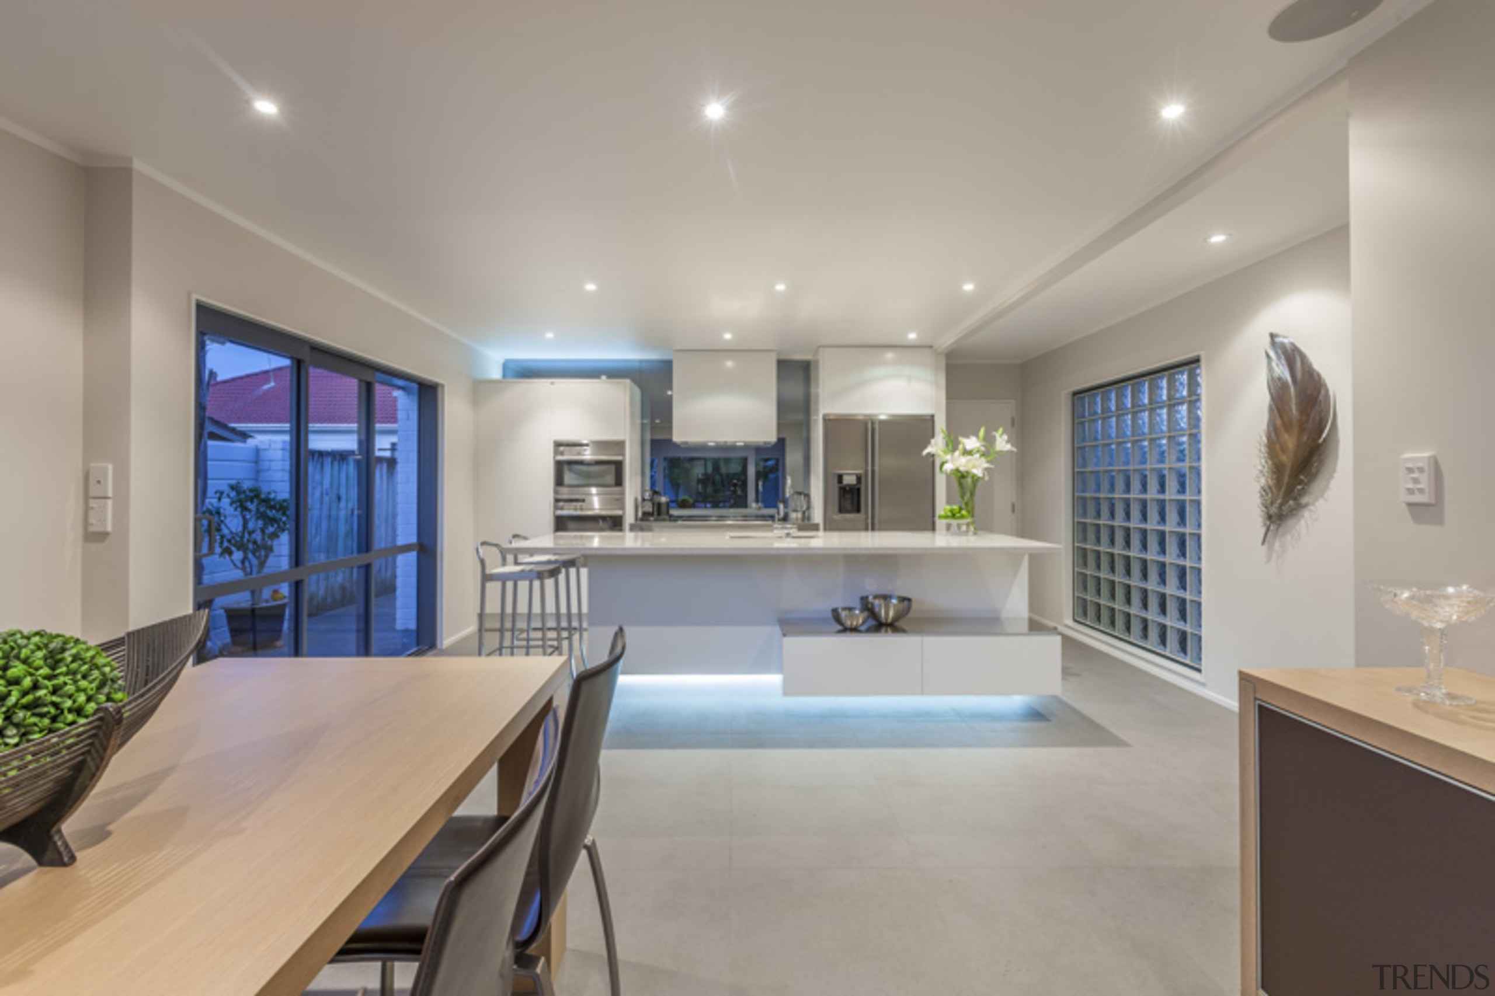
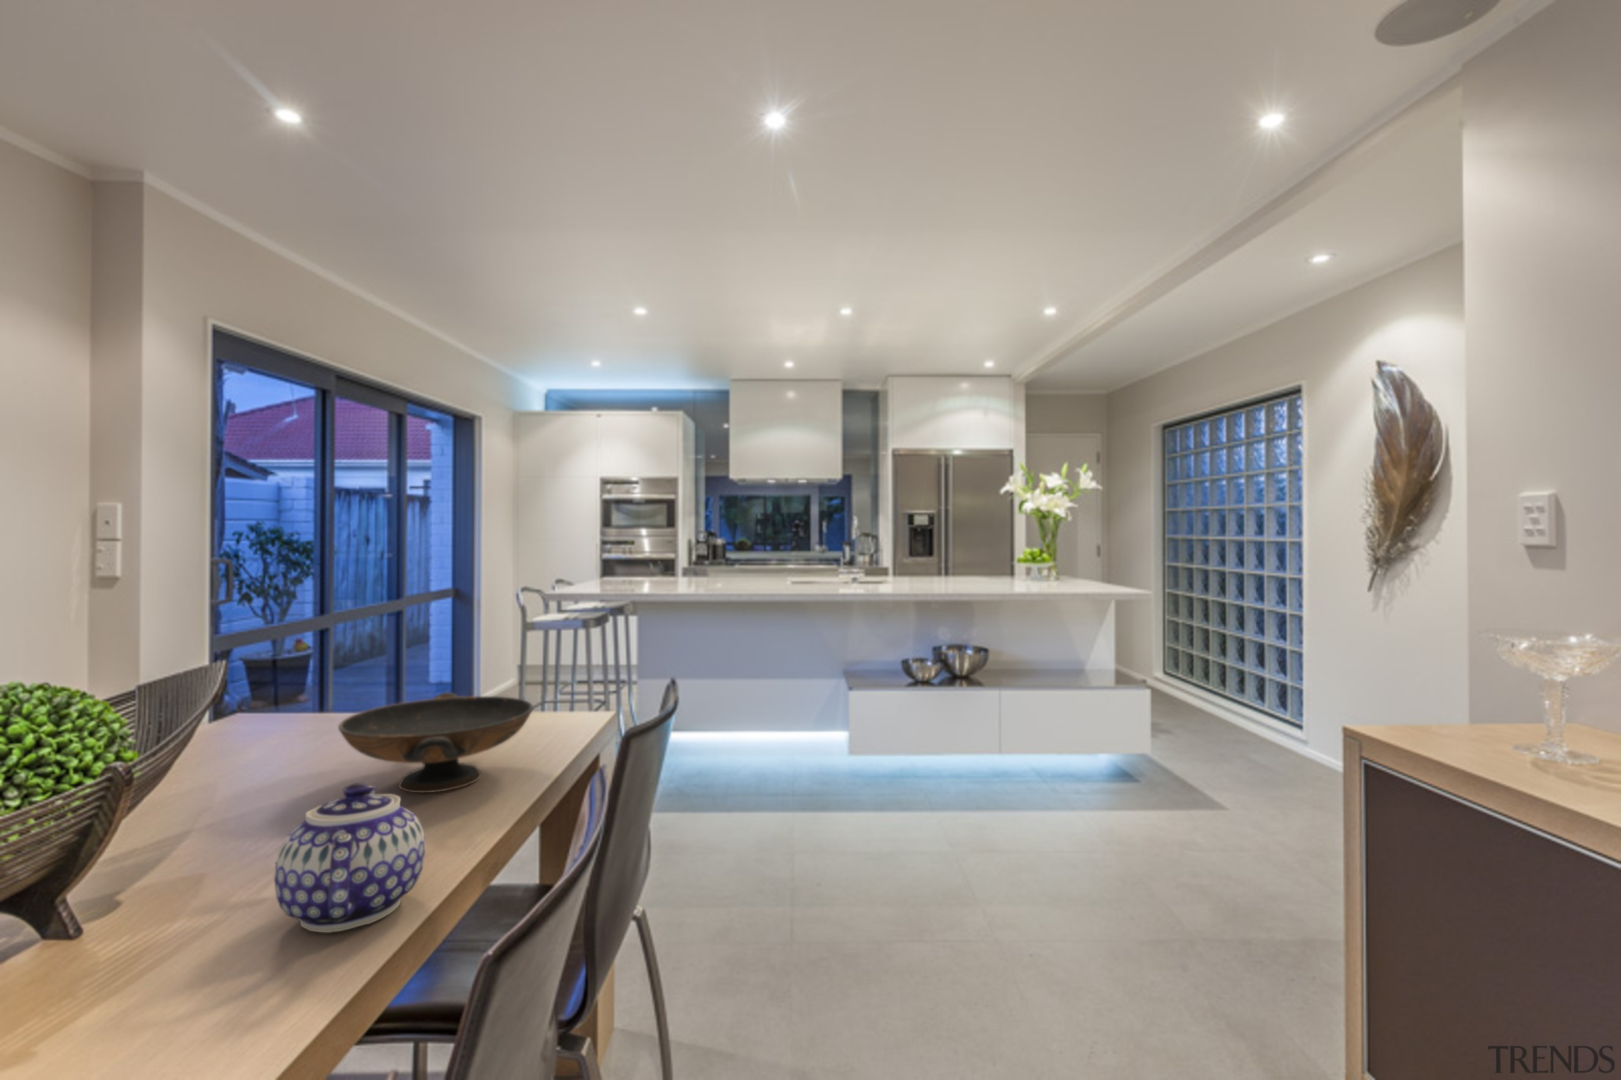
+ teapot [274,782,425,933]
+ decorative bowl [337,692,534,793]
